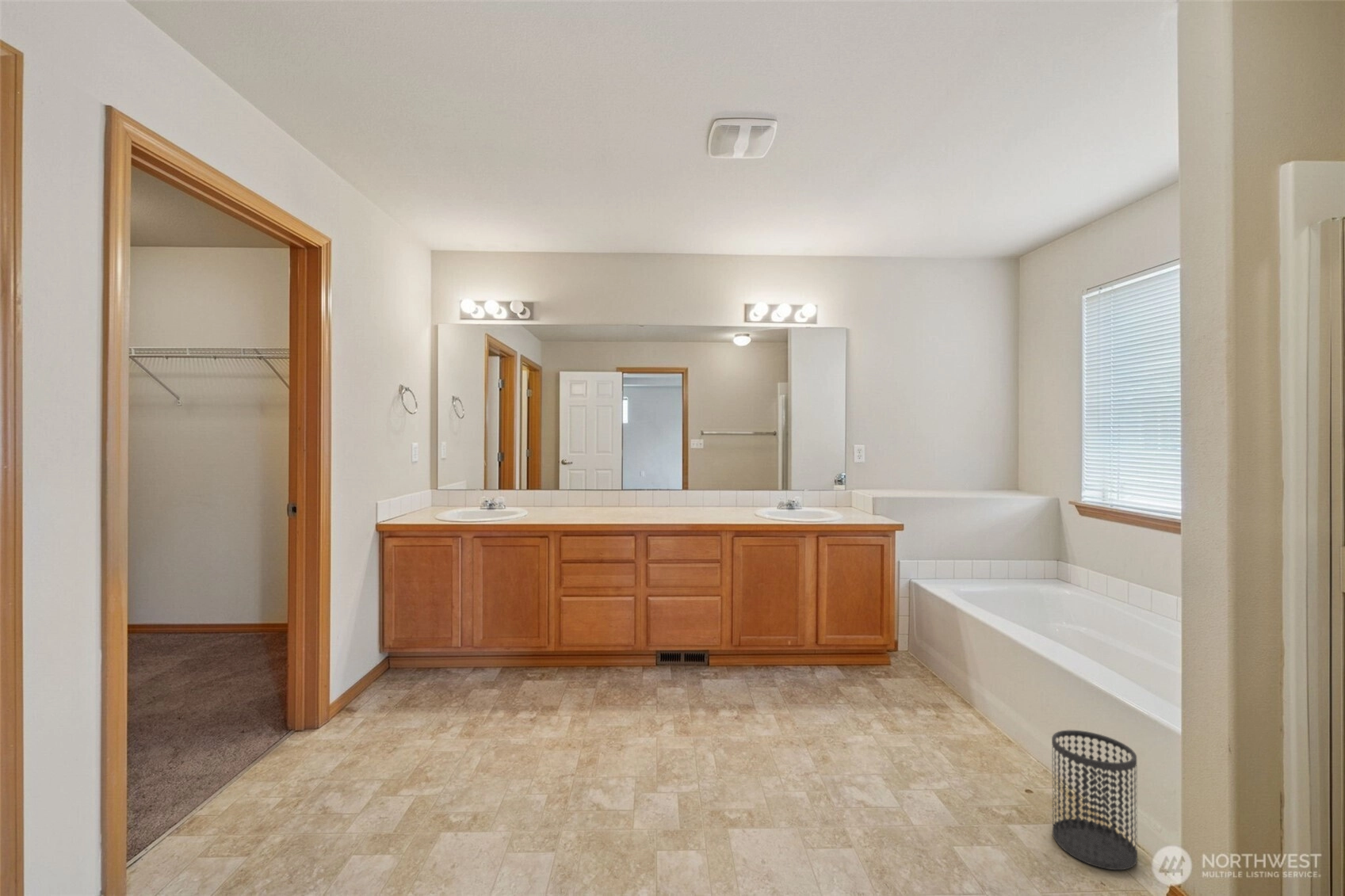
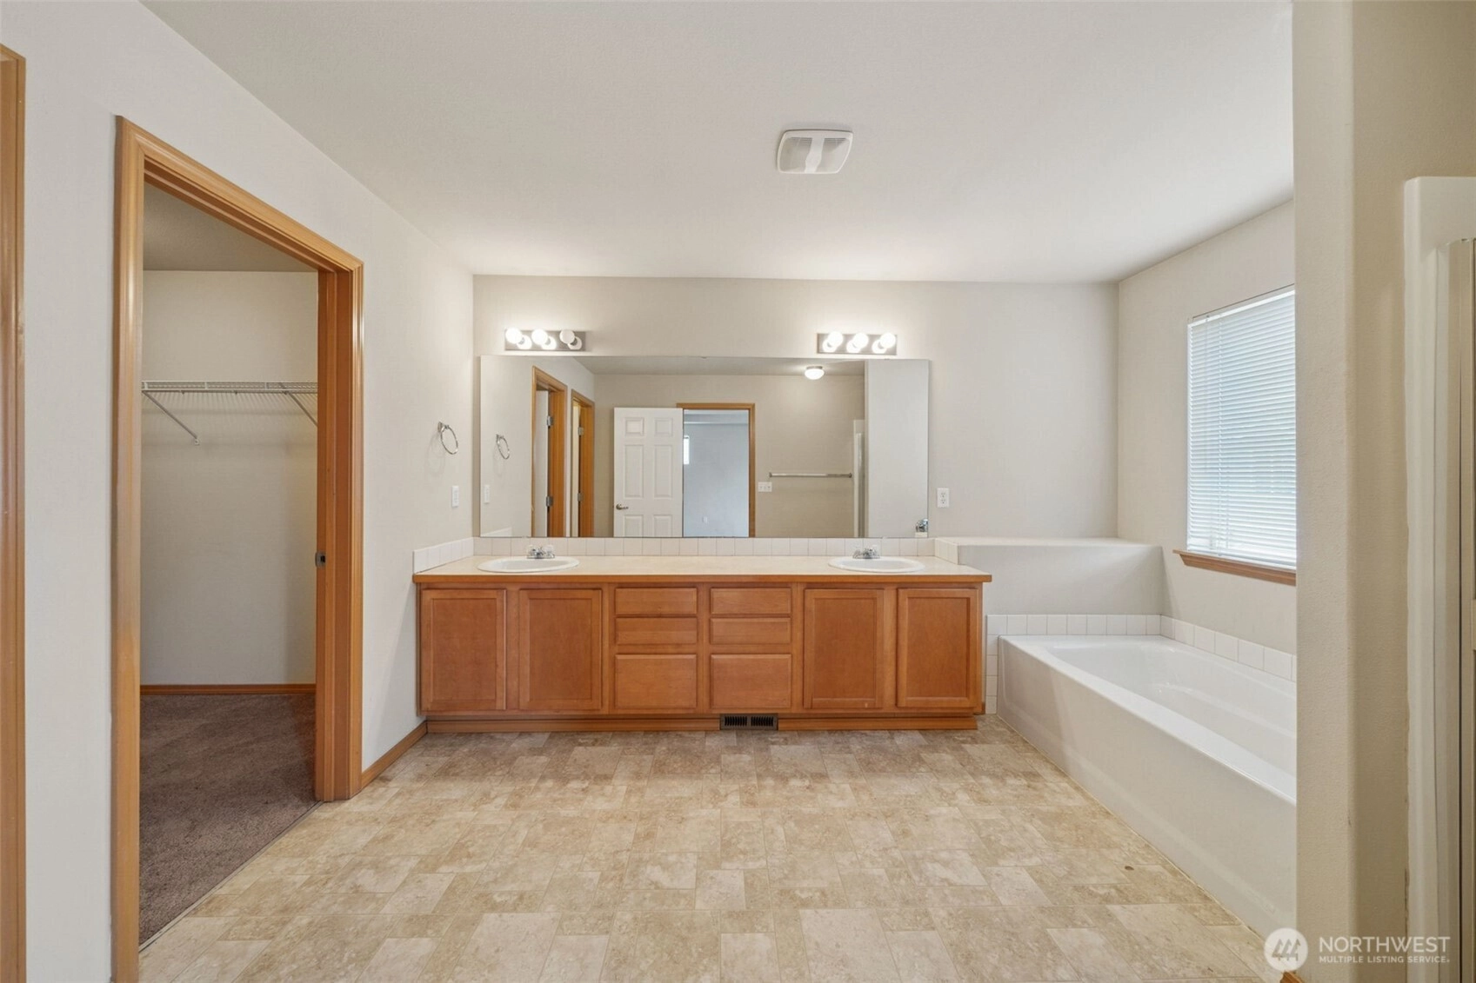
- wastebasket [1051,730,1138,871]
